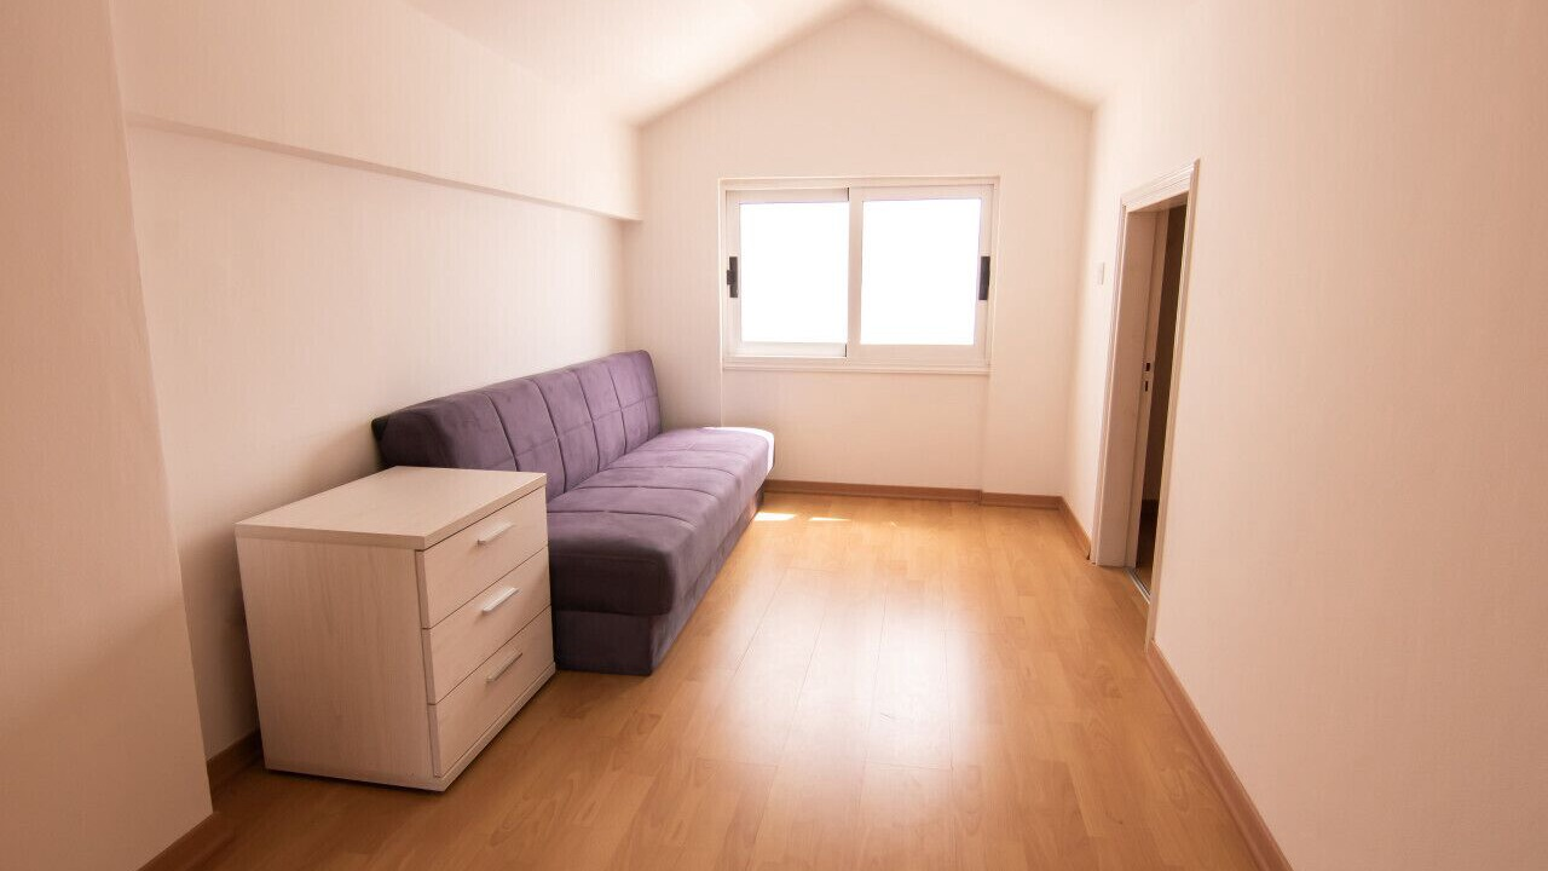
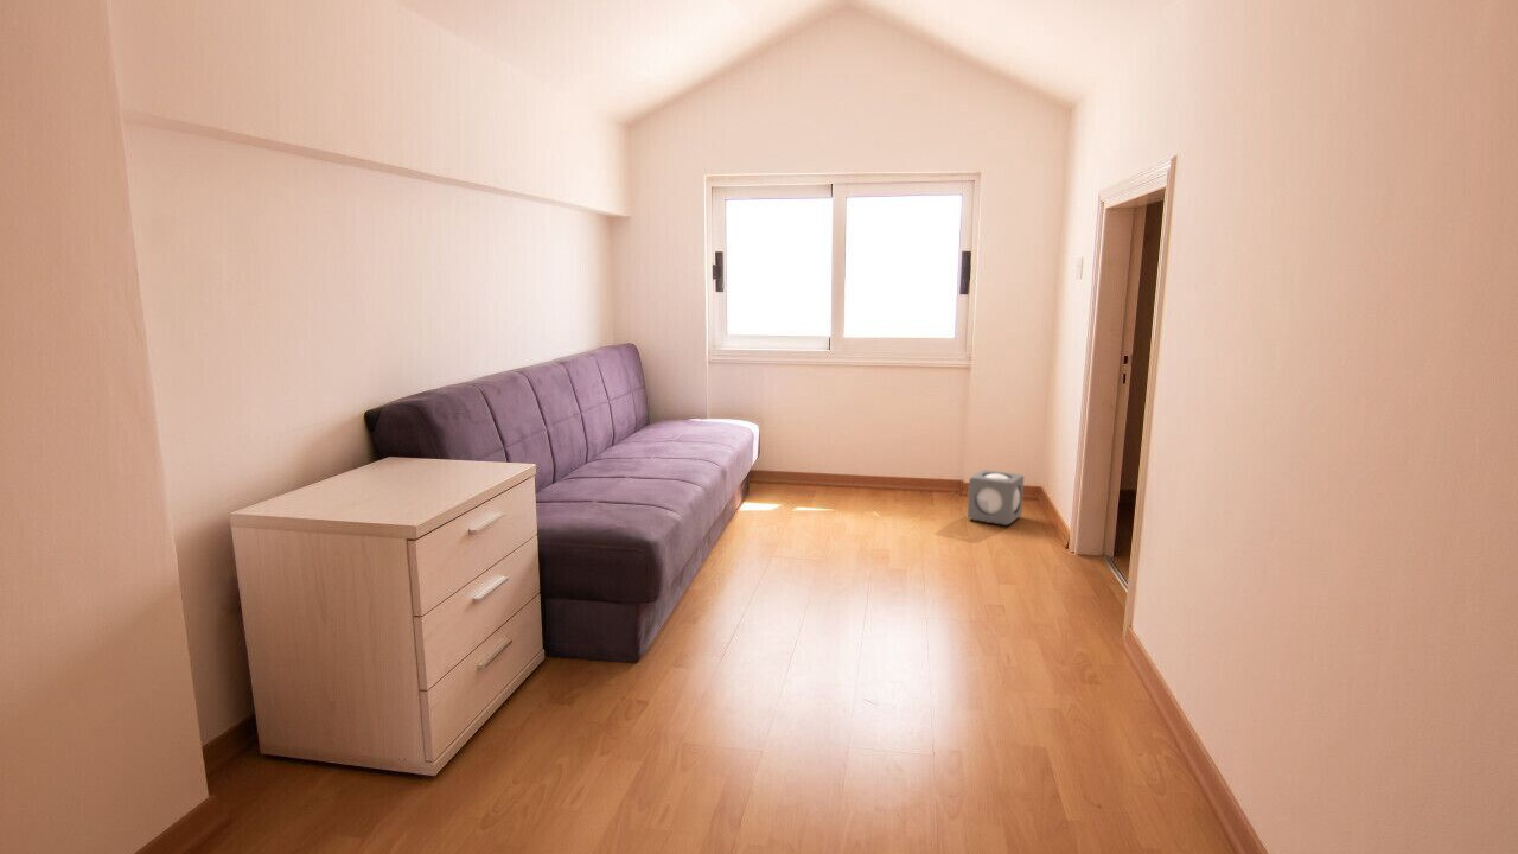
+ speaker [967,469,1025,527]
